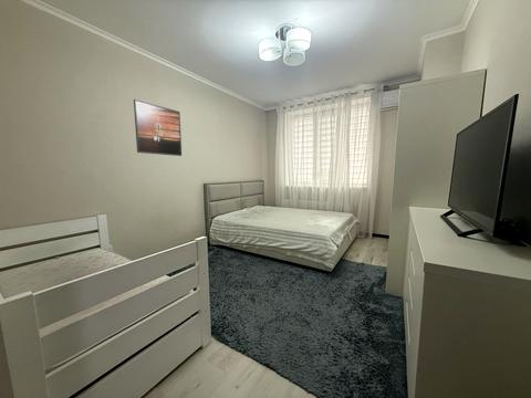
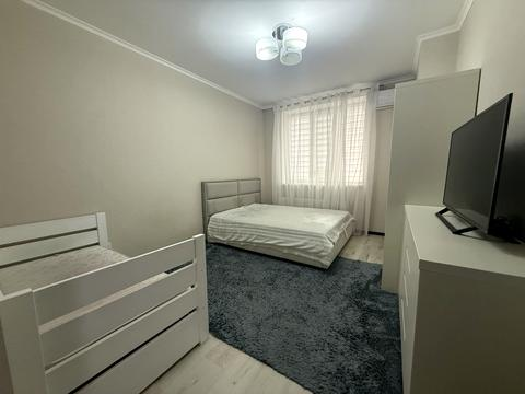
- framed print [133,98,183,157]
